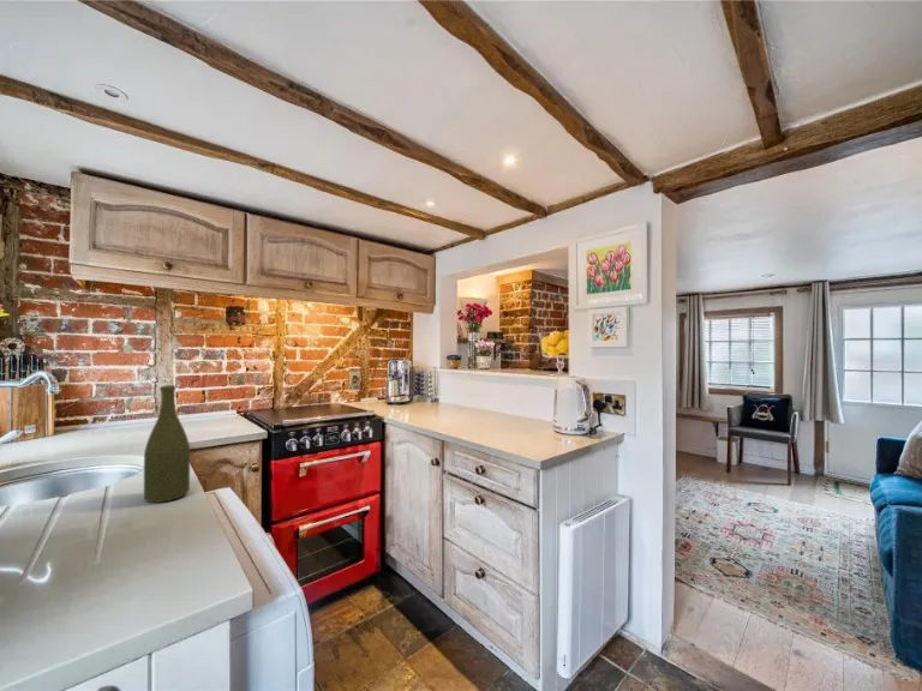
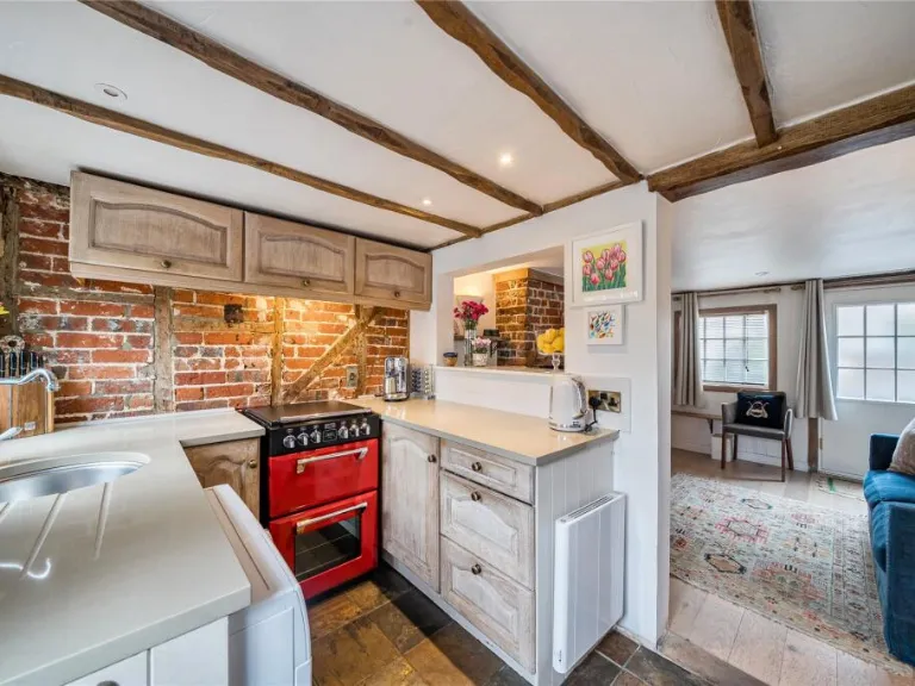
- bottle [143,384,191,504]
